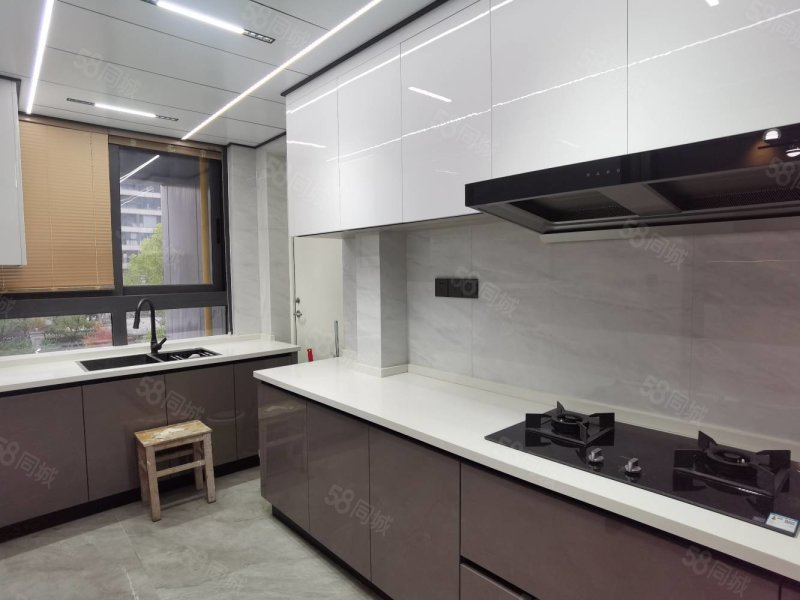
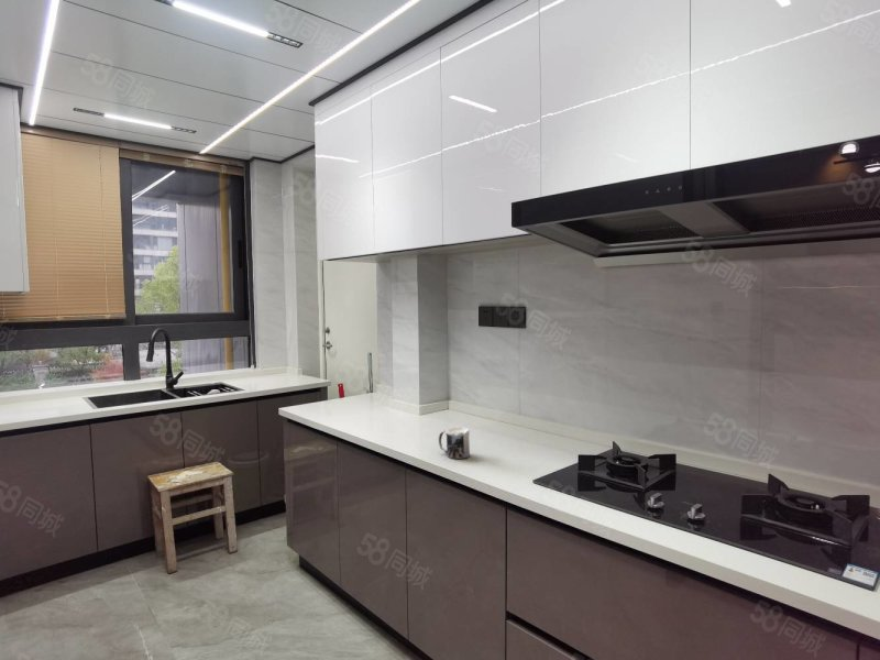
+ mug [438,426,471,460]
